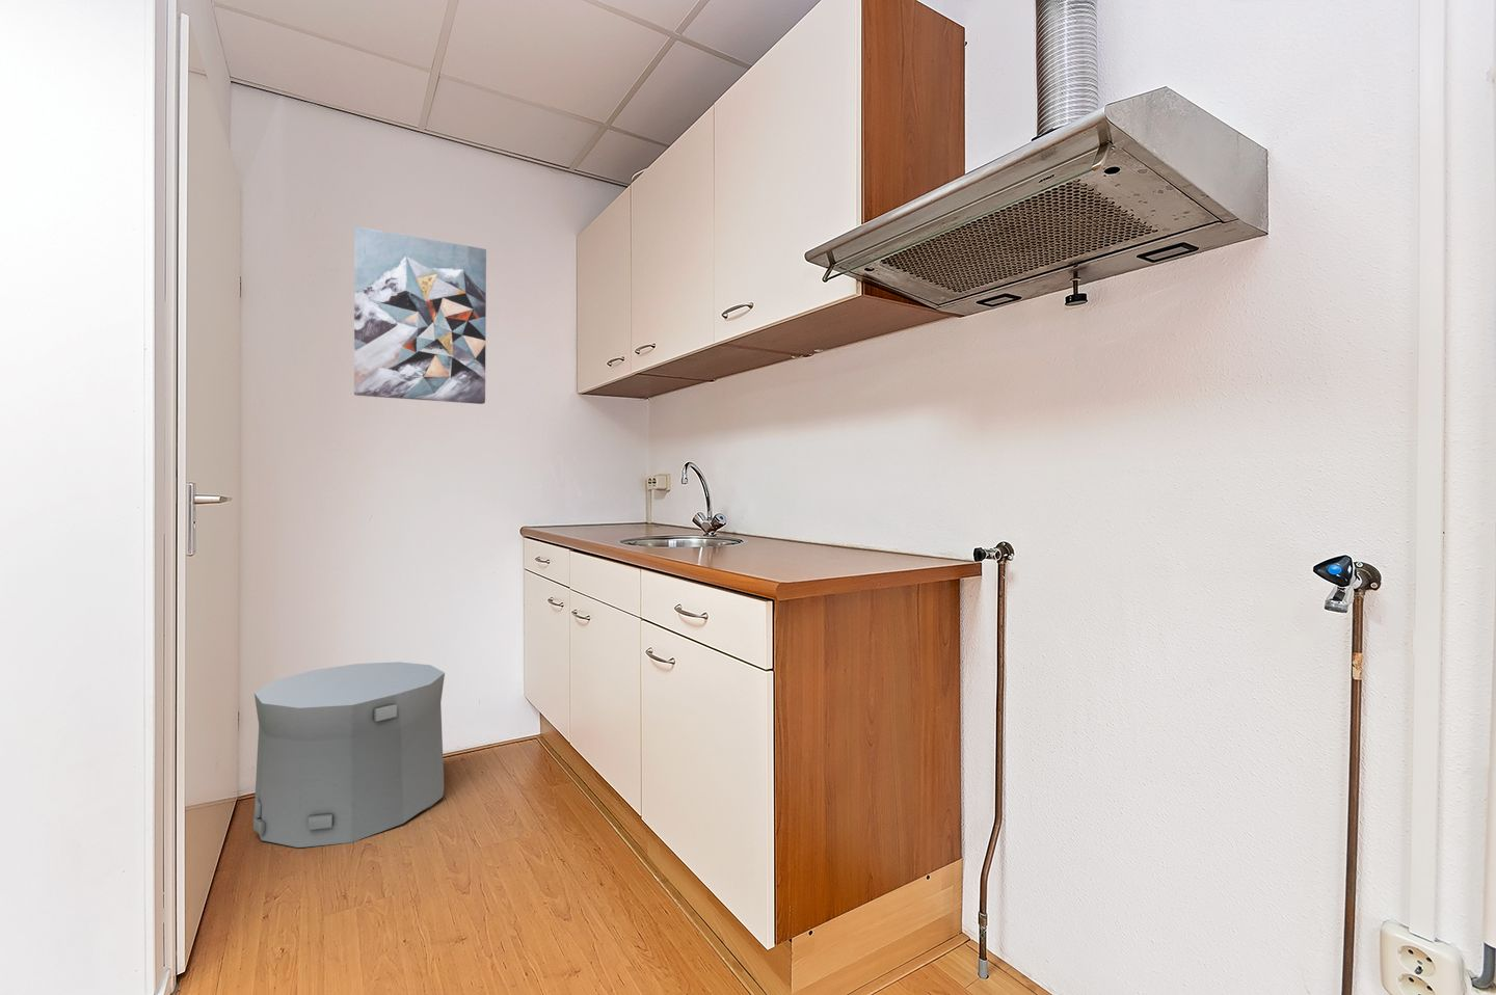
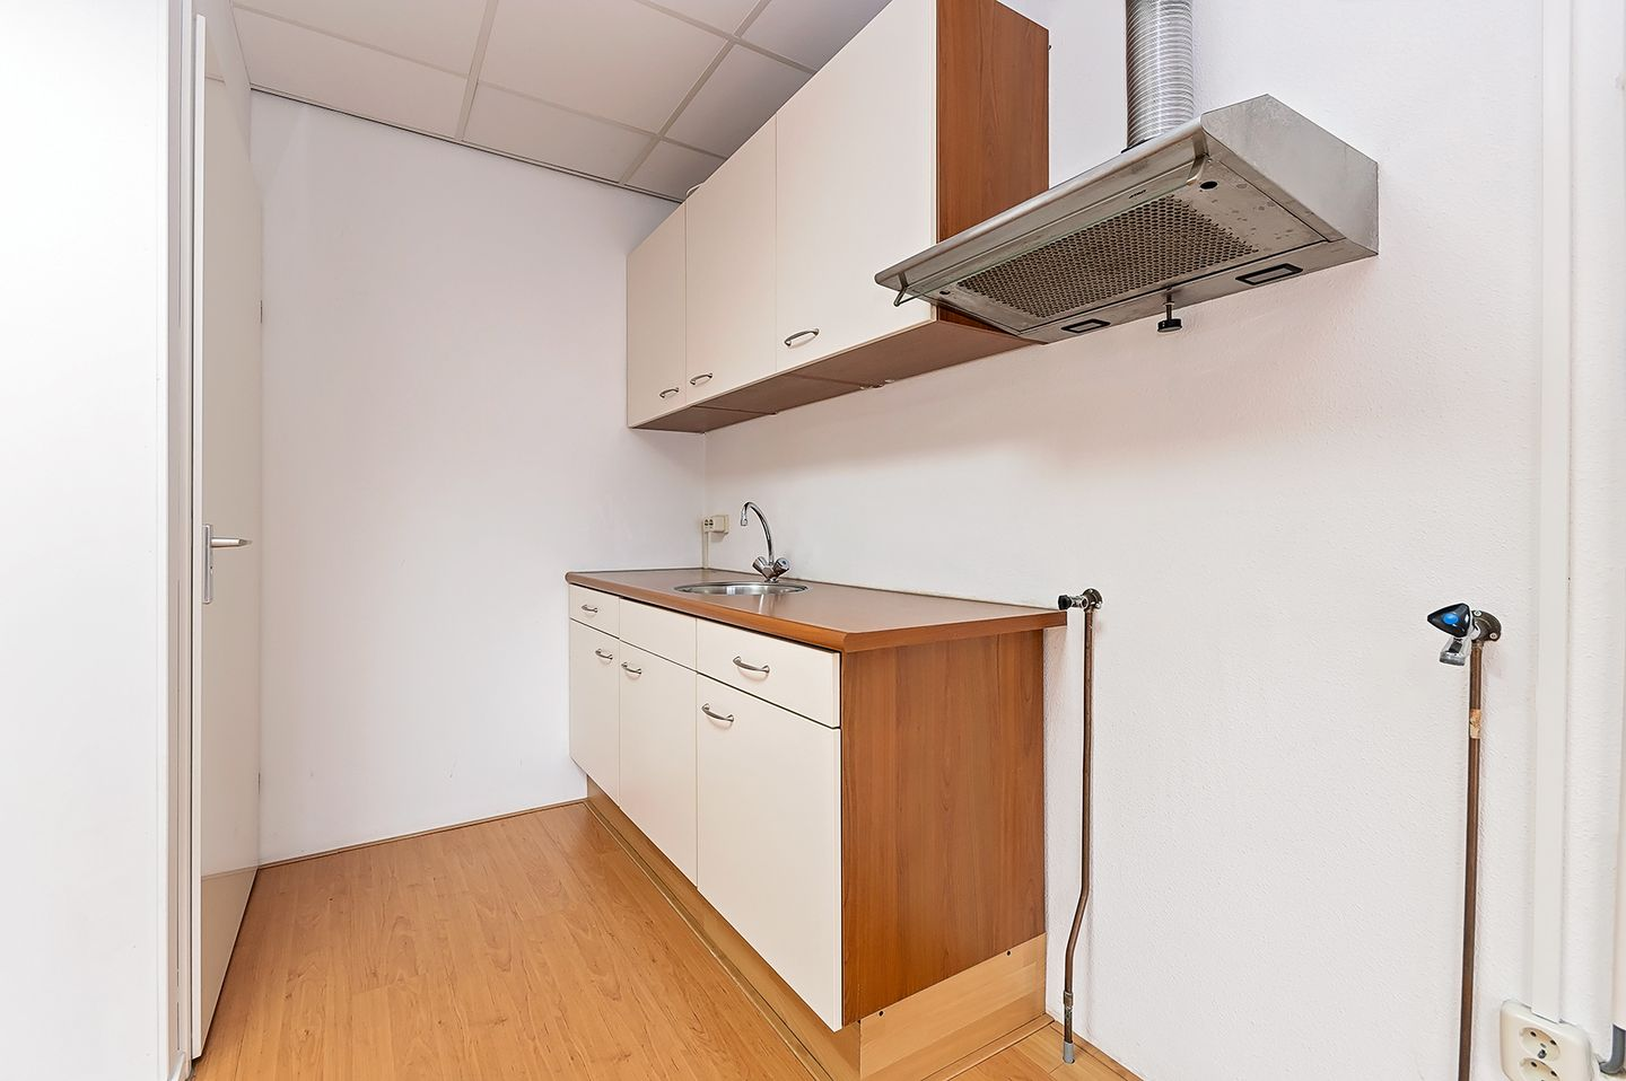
- trash can [252,661,445,848]
- wall art [353,225,488,405]
